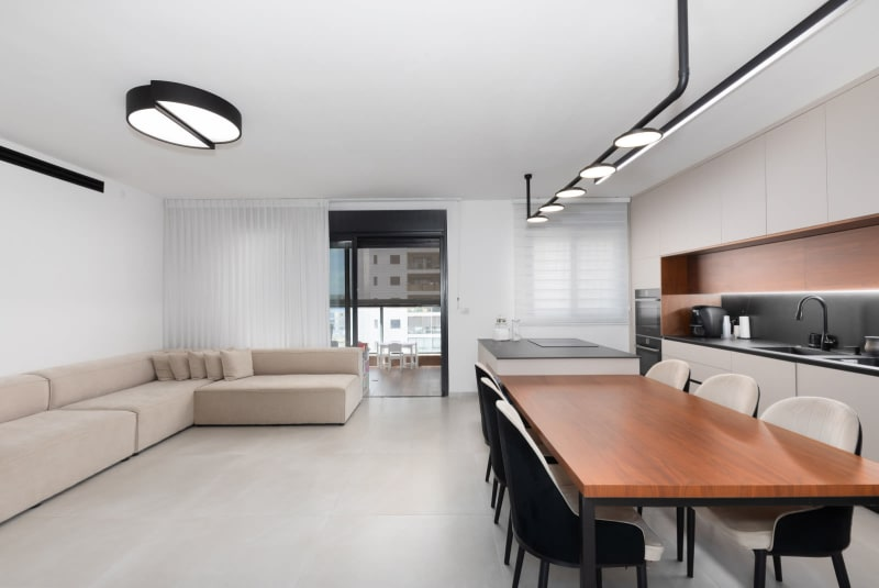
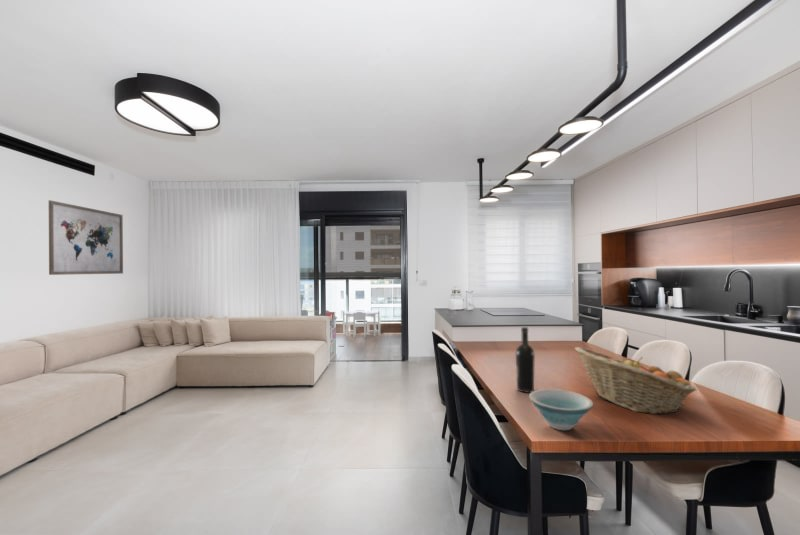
+ wine bottle [515,326,536,394]
+ wall art [48,199,124,276]
+ bowl [528,388,594,431]
+ fruit basket [574,346,697,415]
